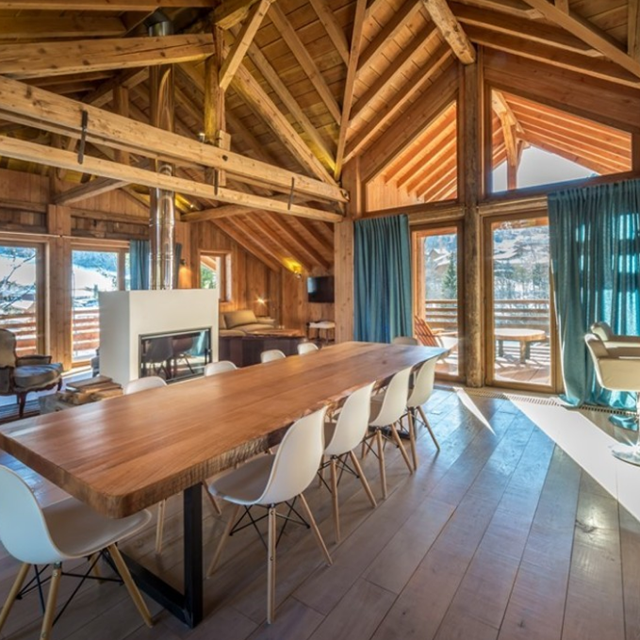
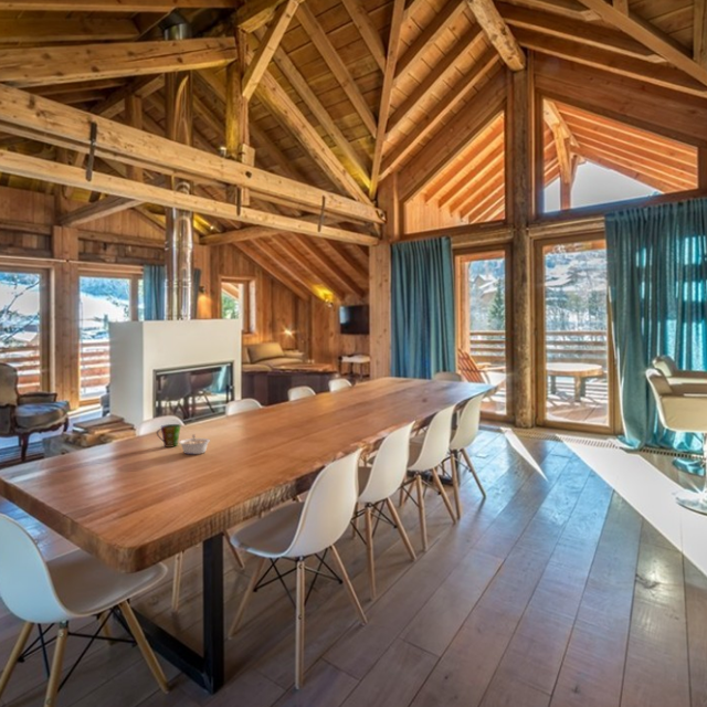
+ cup [156,423,181,449]
+ legume [178,434,211,455]
